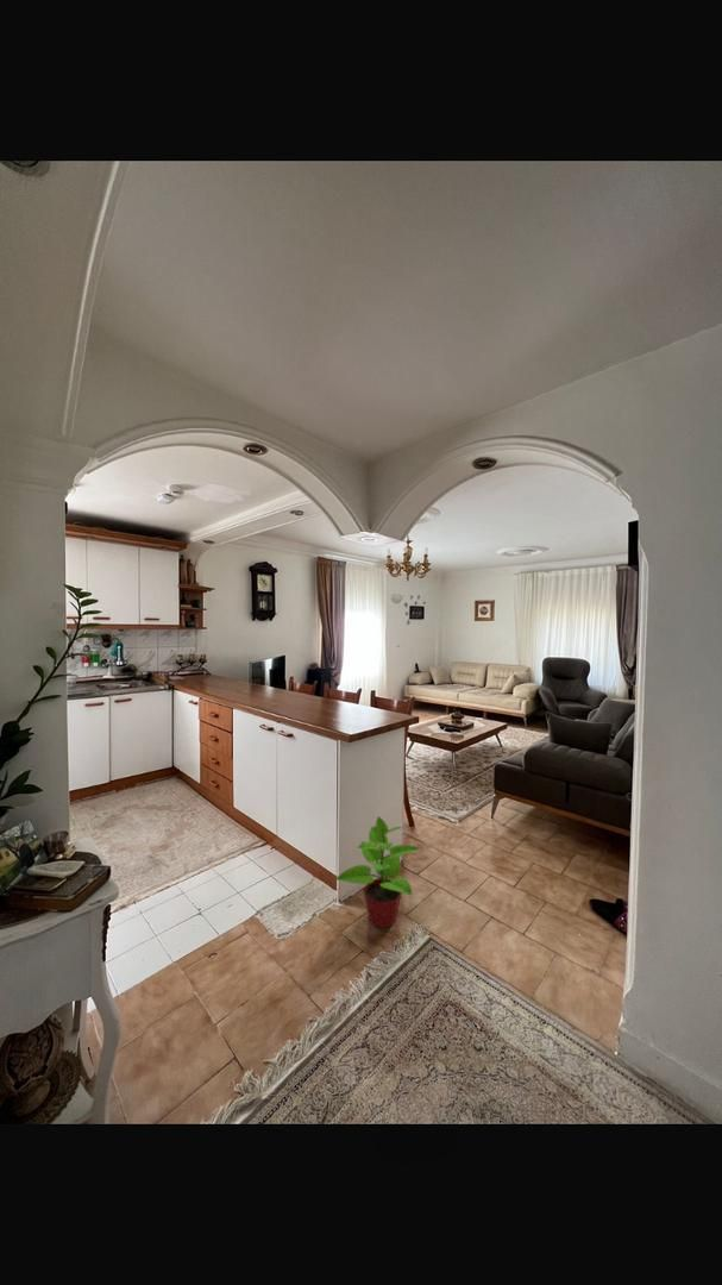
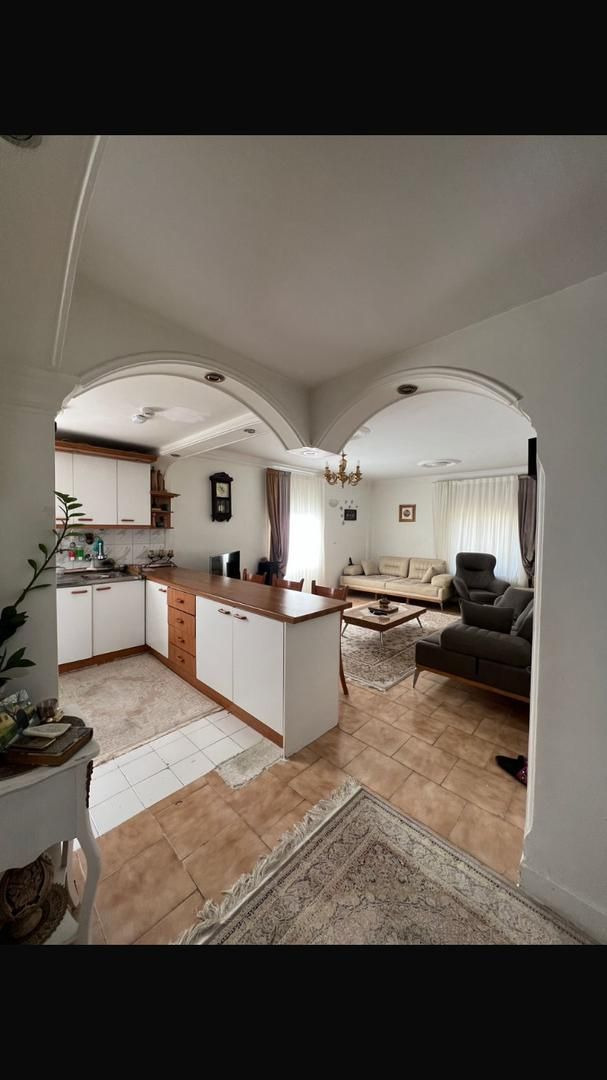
- potted plant [335,815,420,929]
